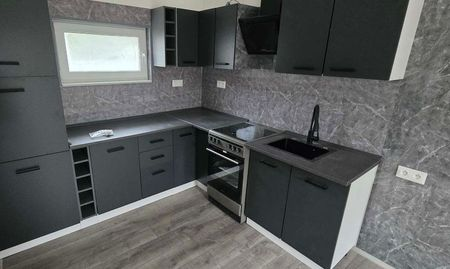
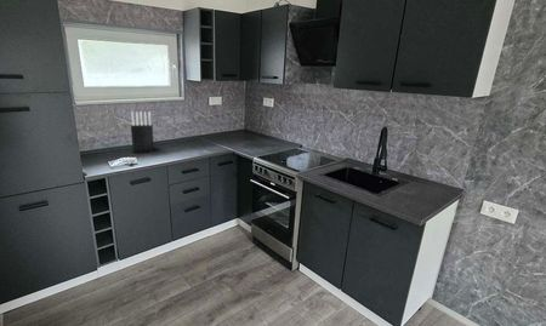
+ knife block [130,110,155,153]
